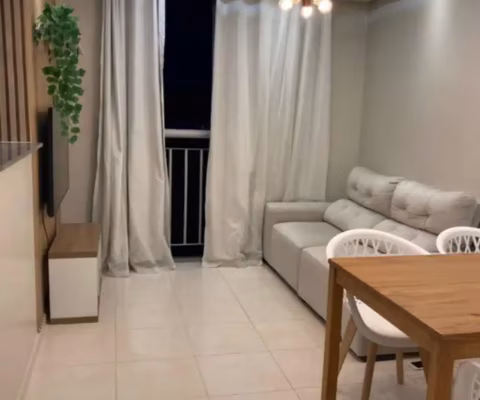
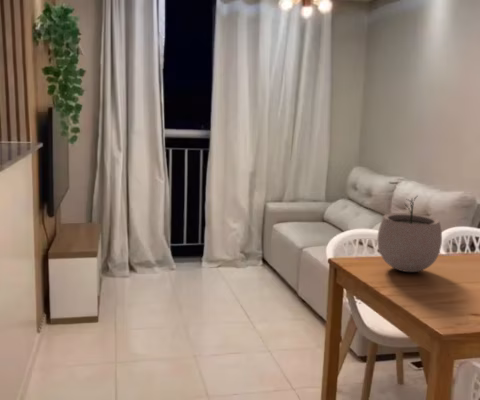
+ plant pot [376,194,443,273]
